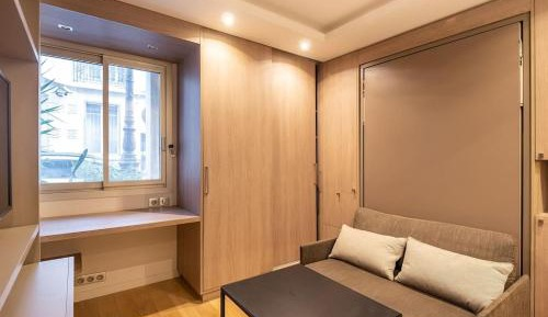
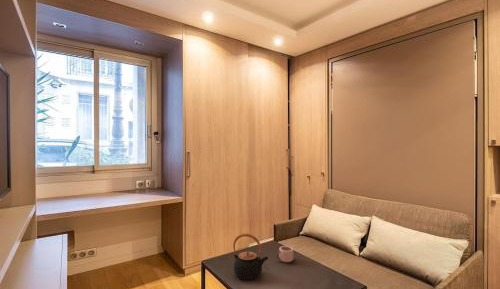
+ mug [275,245,294,263]
+ teapot [232,233,269,281]
